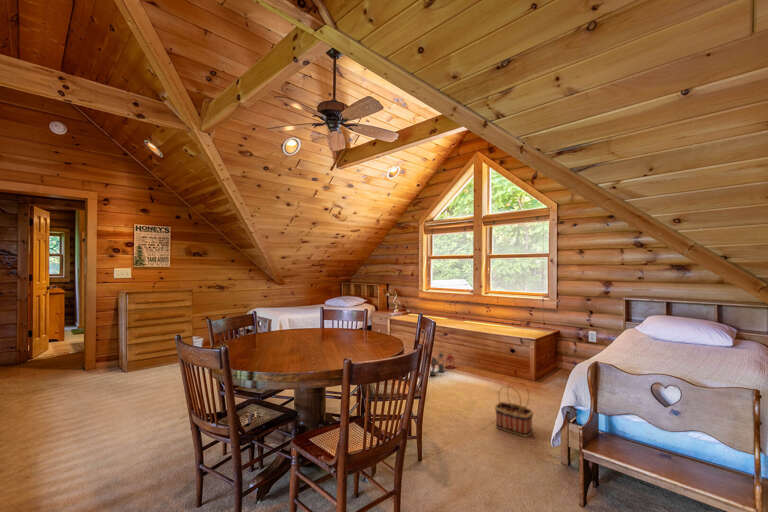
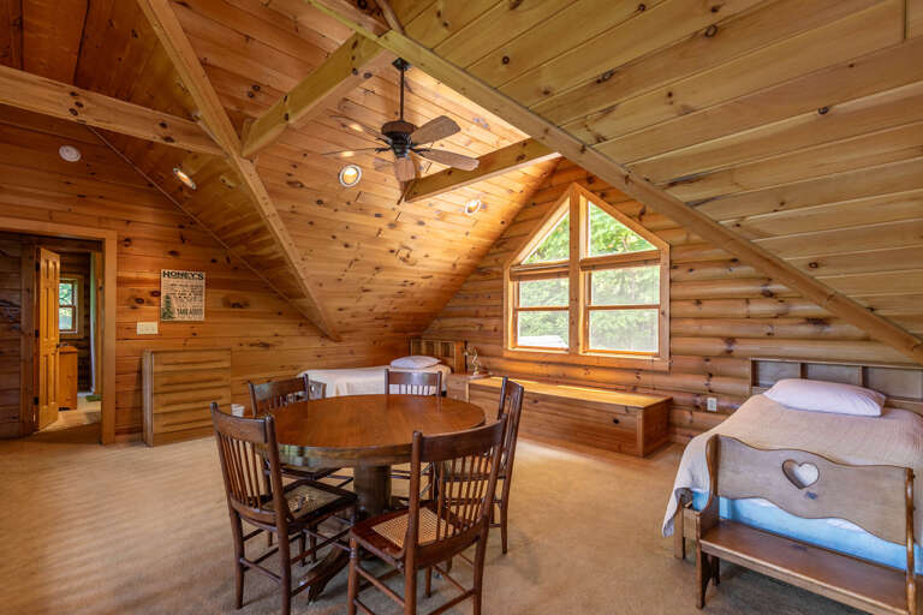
- lantern [429,350,456,377]
- basket [494,380,534,438]
